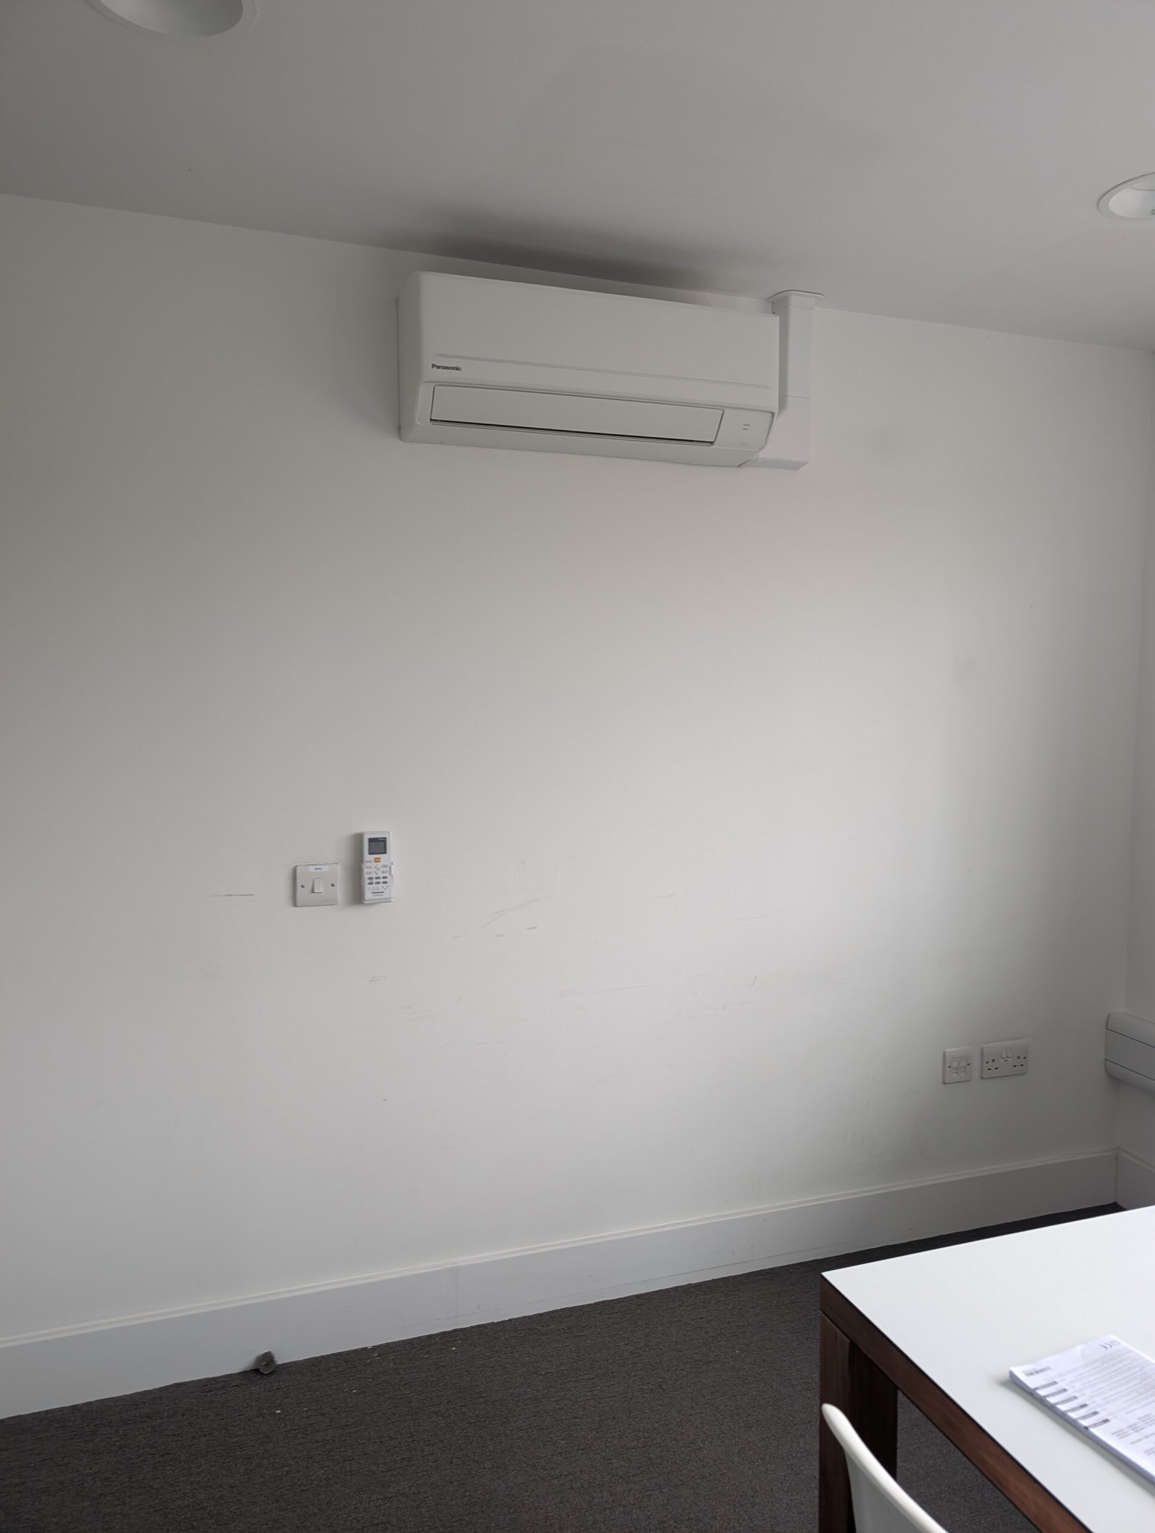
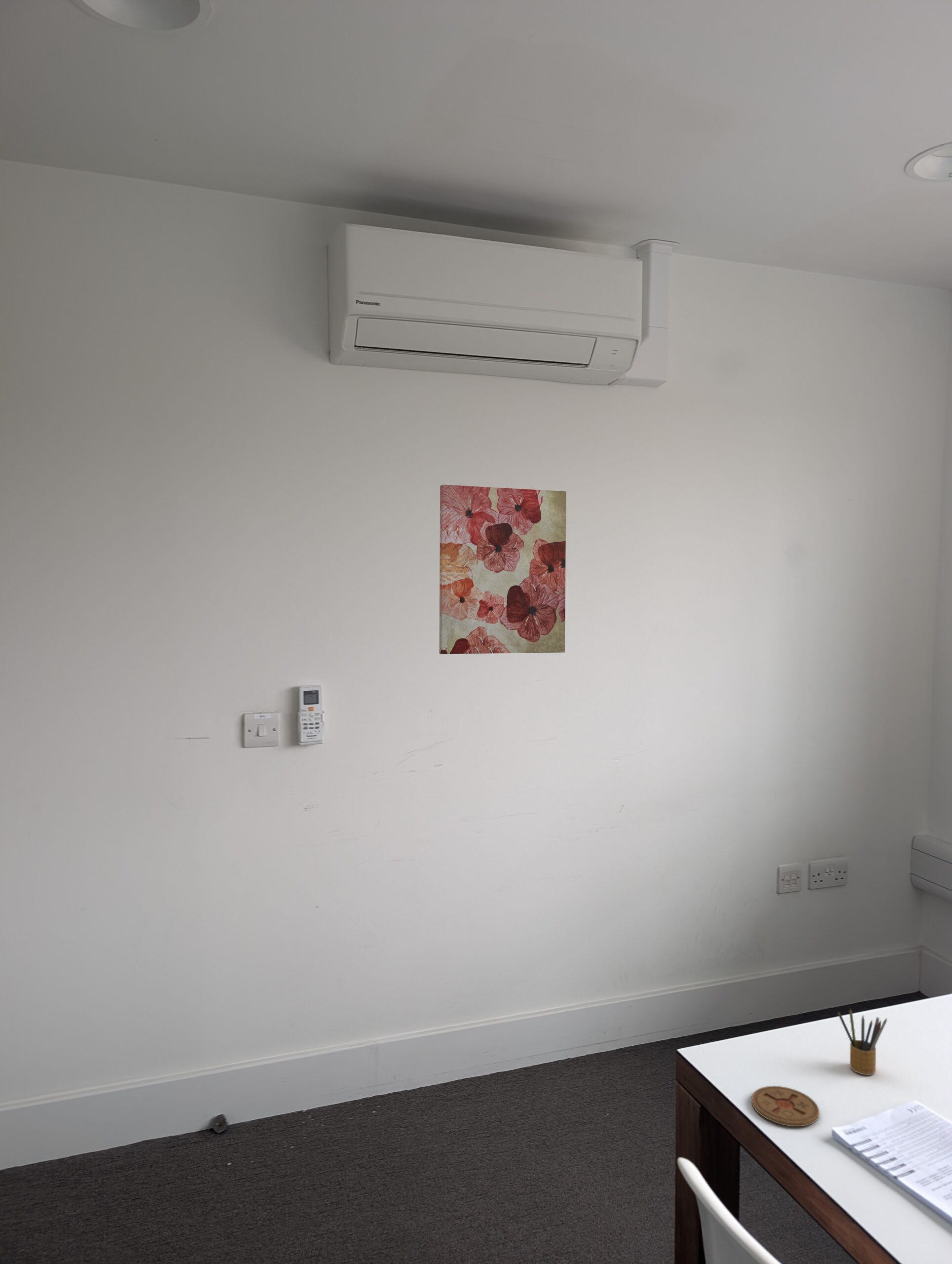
+ pencil box [837,1008,887,1076]
+ wall art [439,484,567,655]
+ coaster [751,1085,820,1127]
